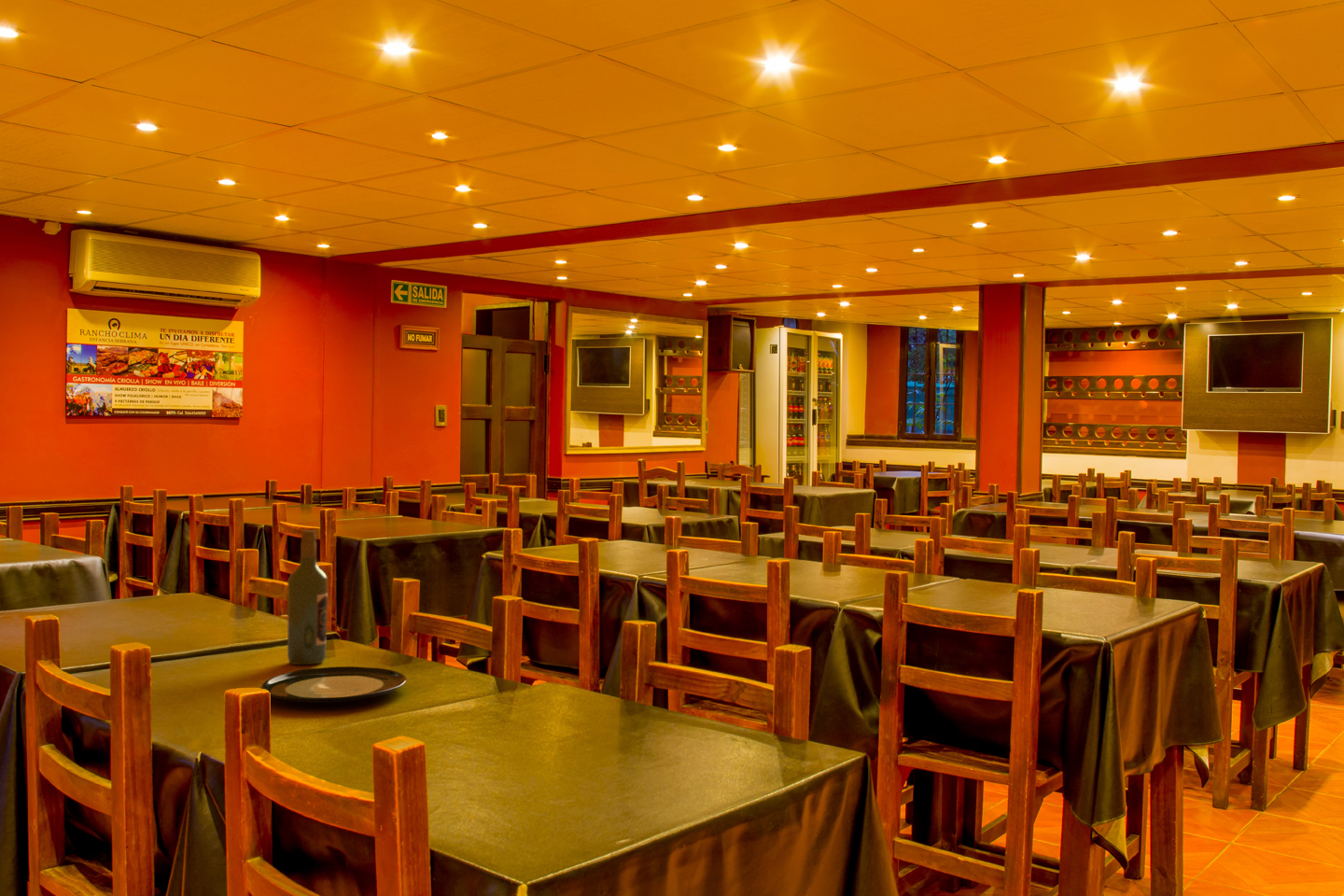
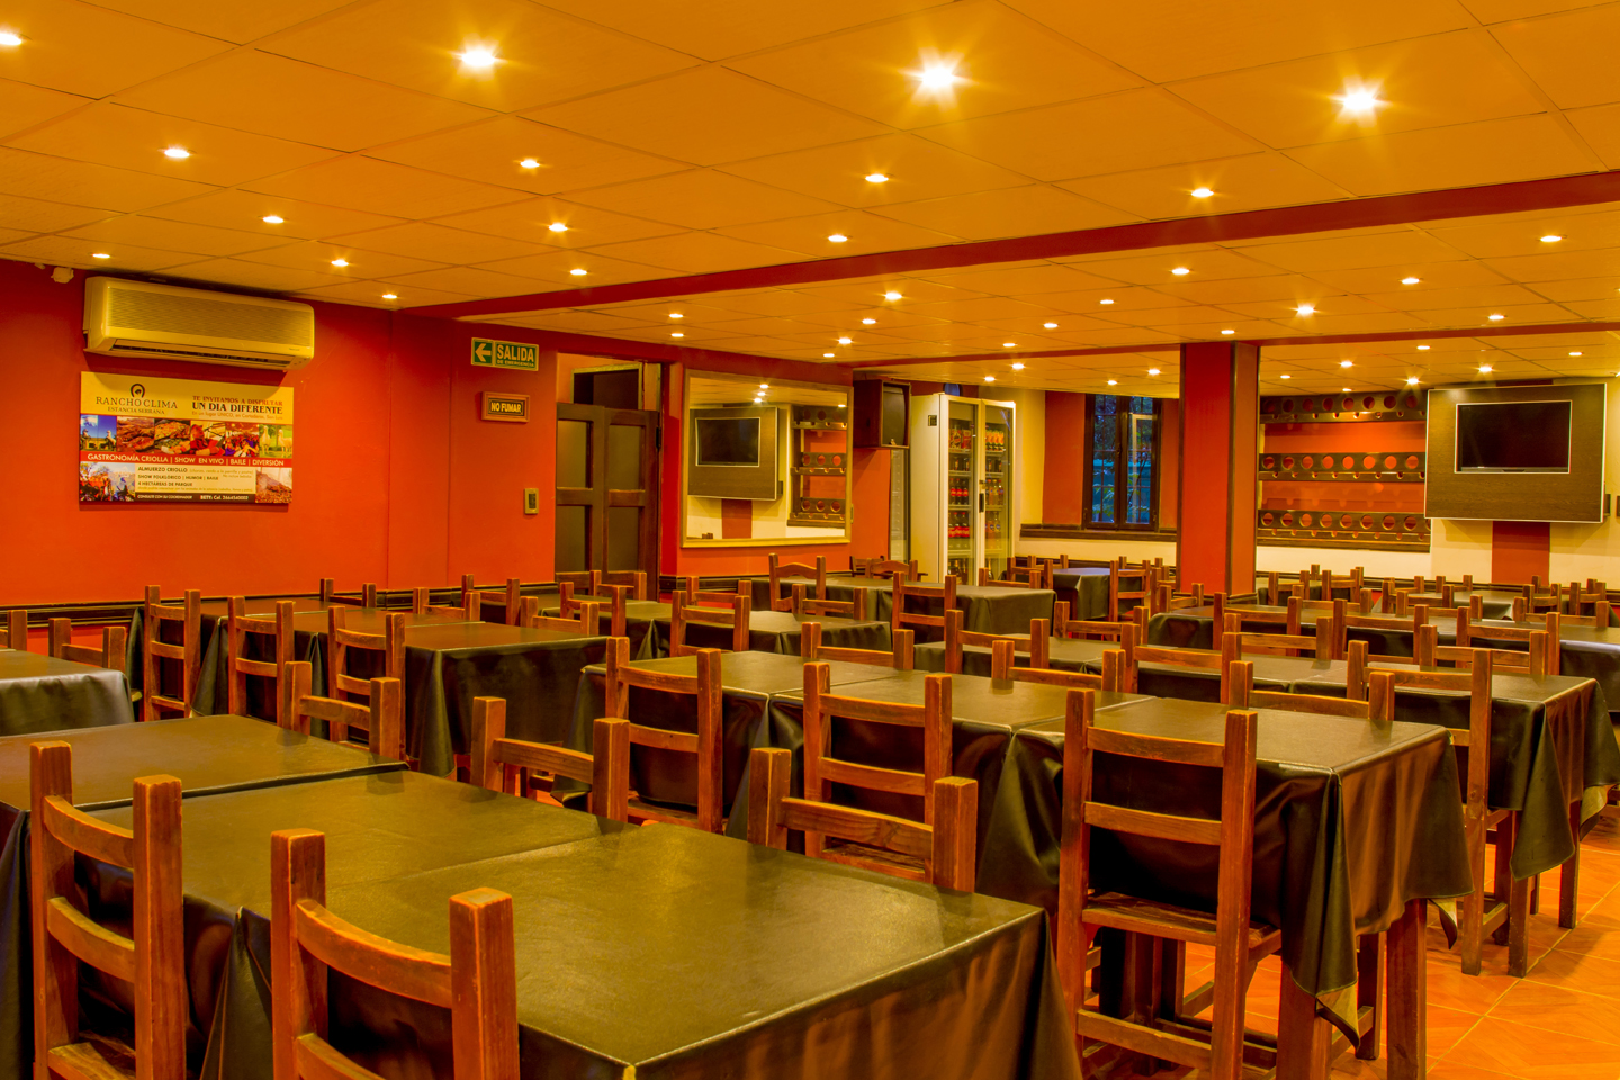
- wine bottle [287,529,329,665]
- plate [259,665,408,704]
